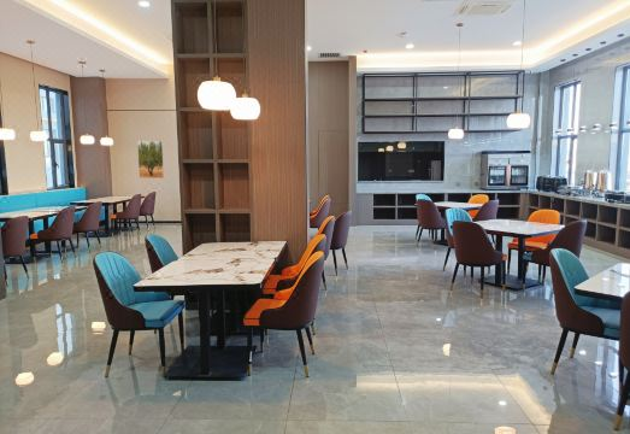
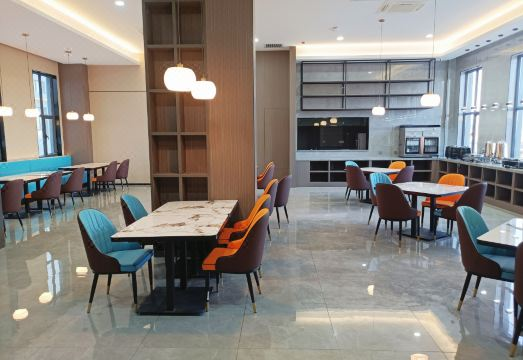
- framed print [136,140,165,180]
